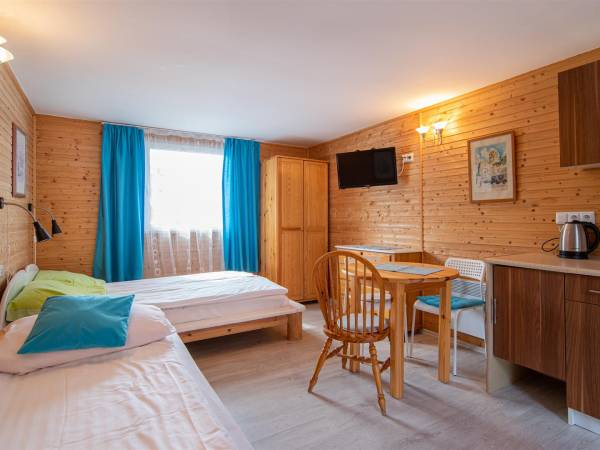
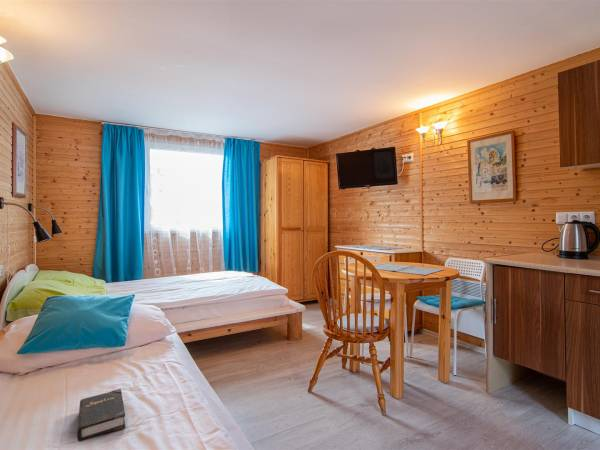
+ hardback book [76,388,126,442]
